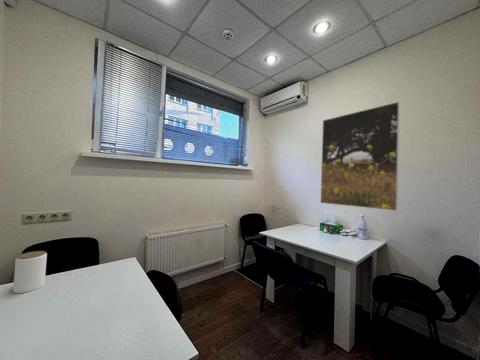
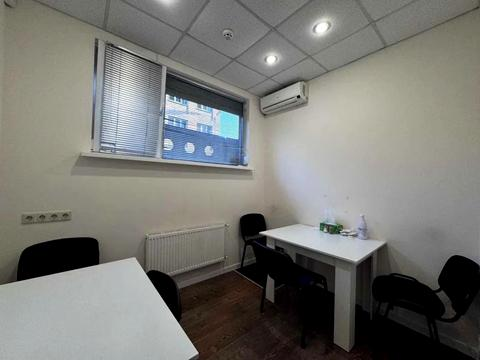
- jar [12,250,48,294]
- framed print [319,101,400,212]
